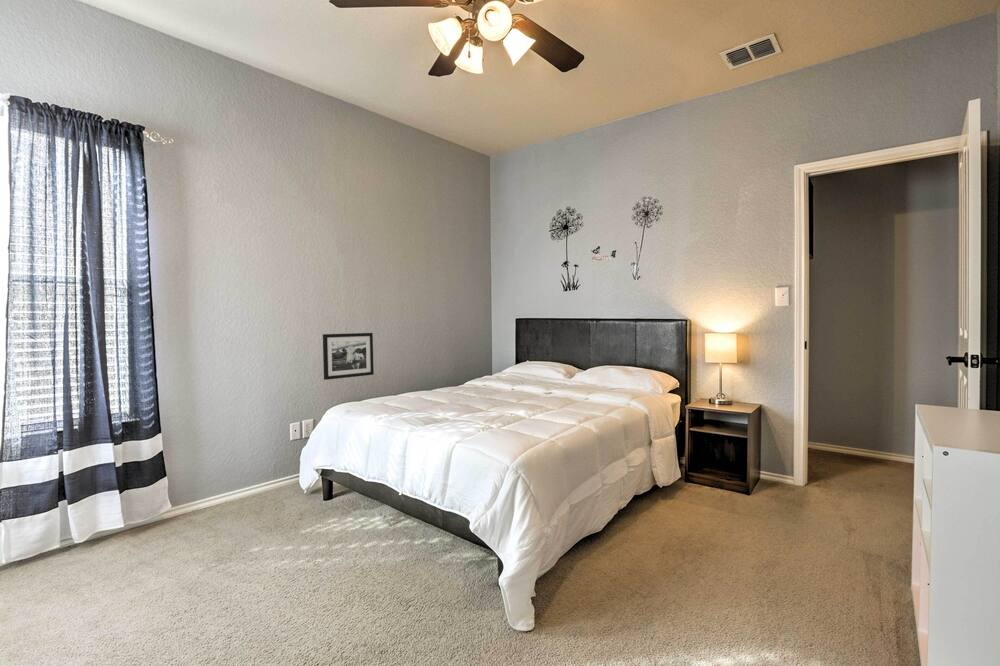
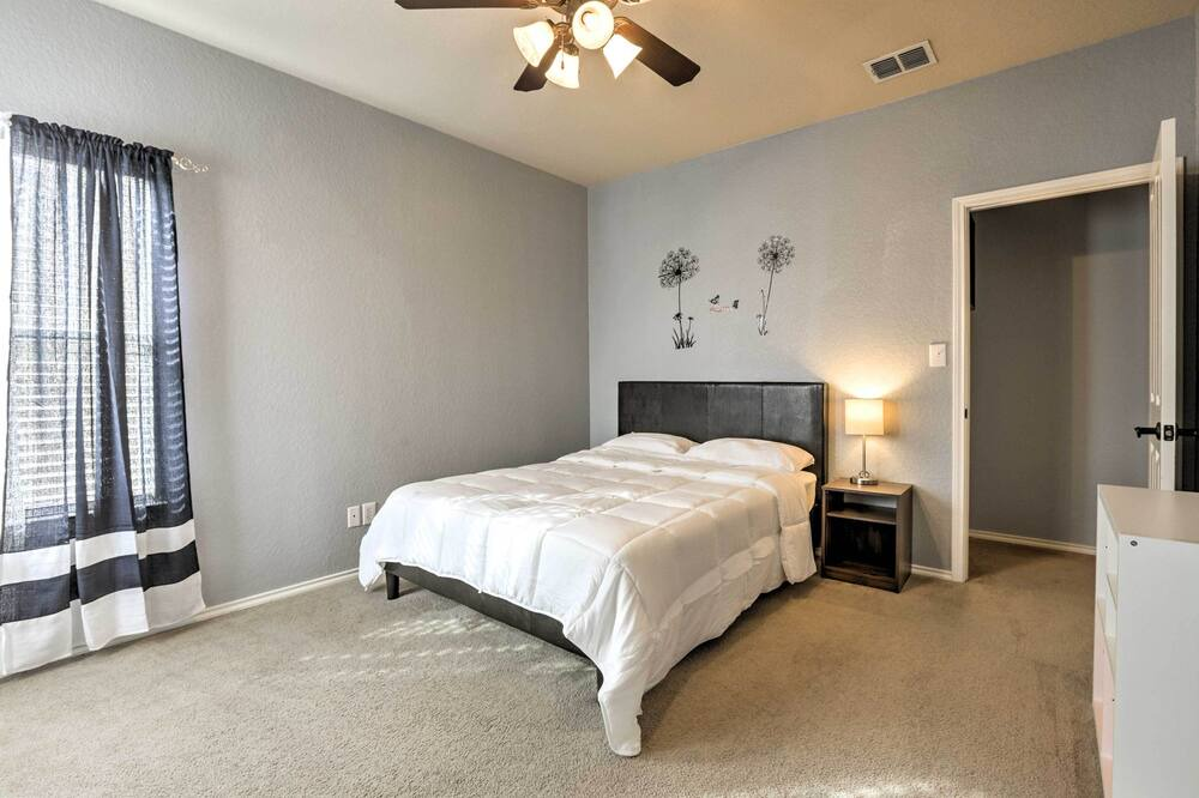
- picture frame [322,332,375,381]
